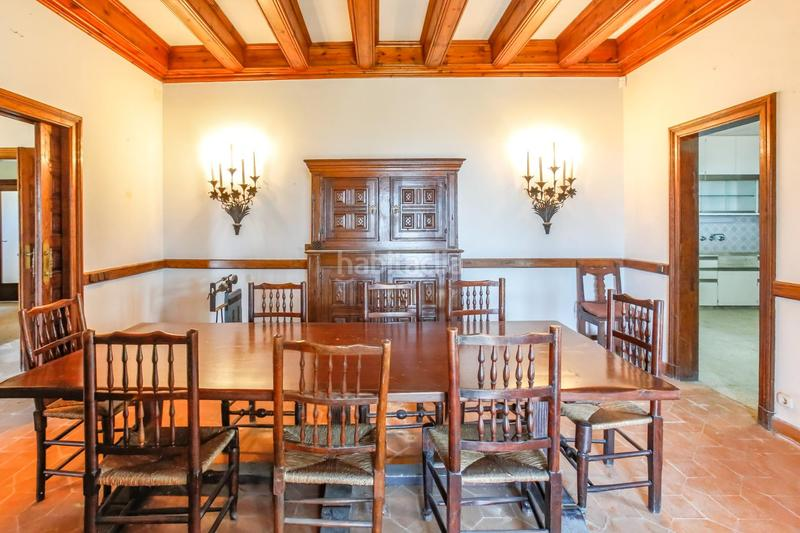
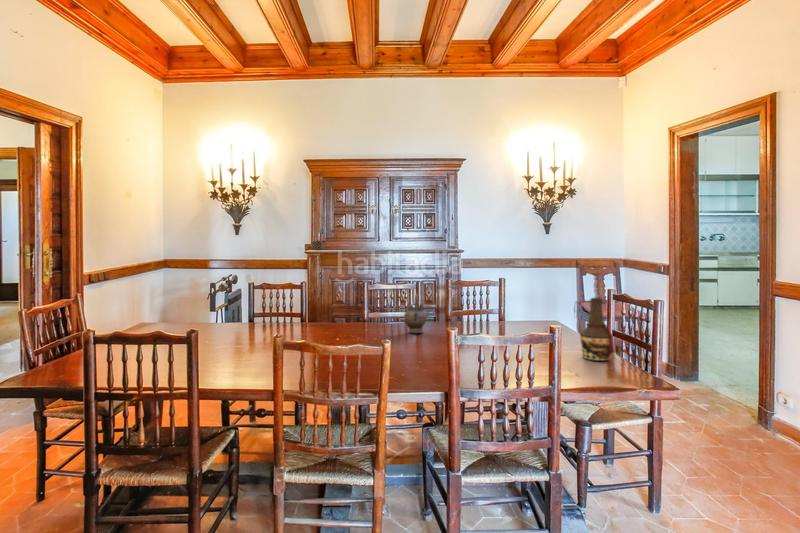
+ bottle [578,297,615,362]
+ teapot [403,293,428,334]
